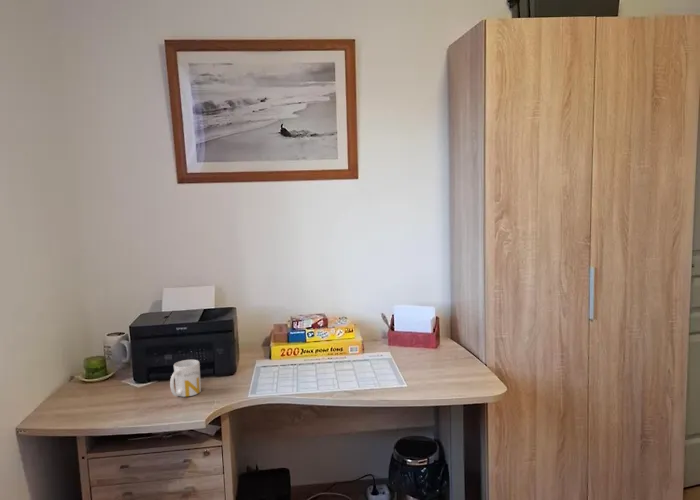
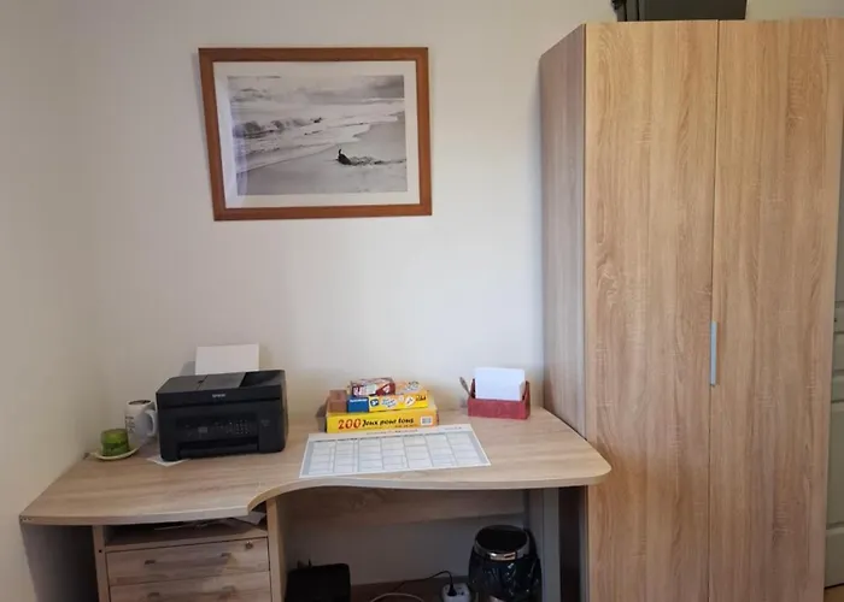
- mug [169,359,202,398]
